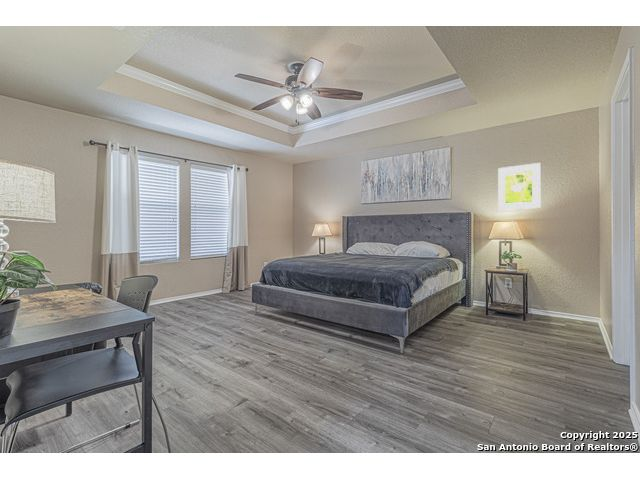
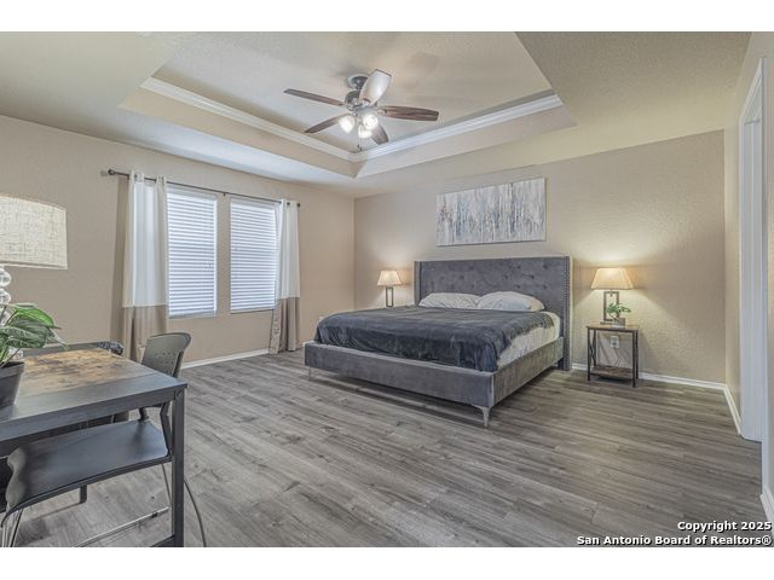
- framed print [497,162,541,211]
